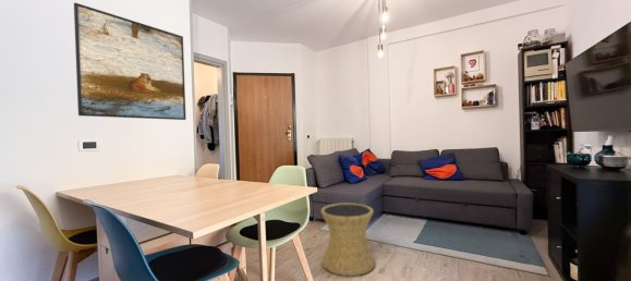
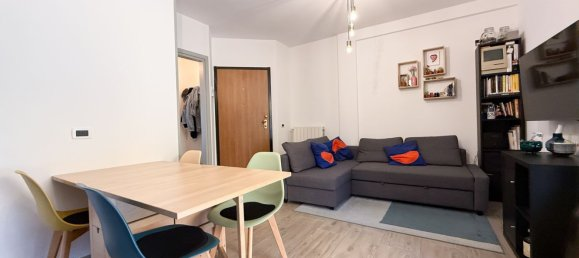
- side table [320,203,376,277]
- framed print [73,1,187,121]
